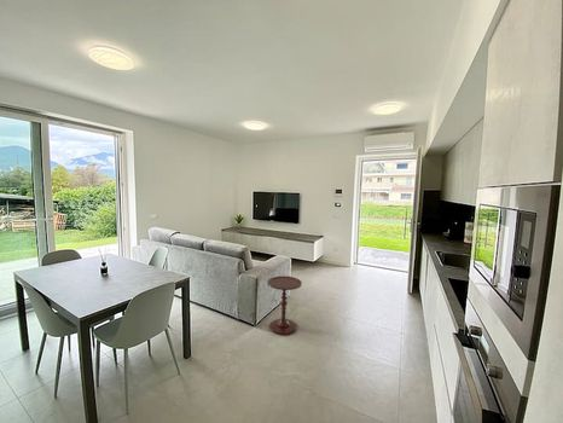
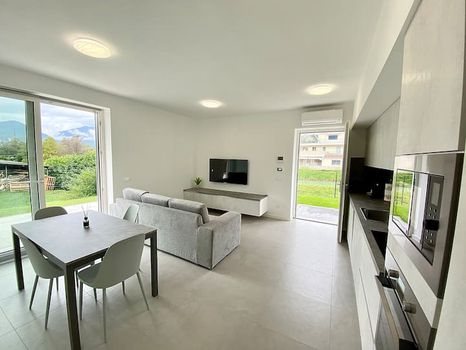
- side table [266,274,303,336]
